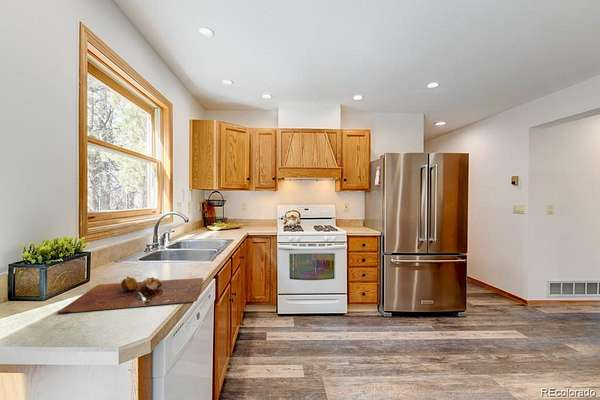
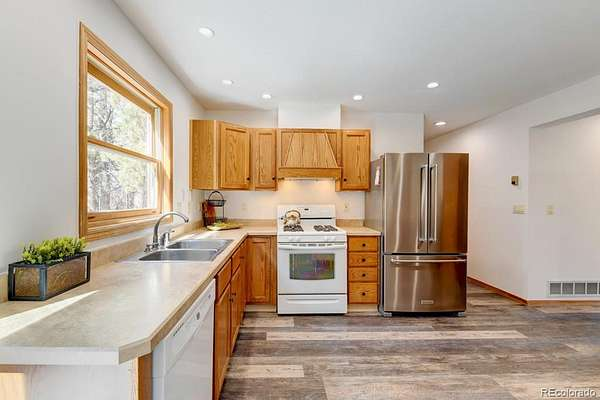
- cutting board [57,276,204,313]
